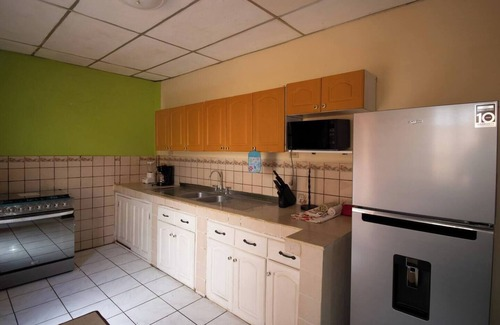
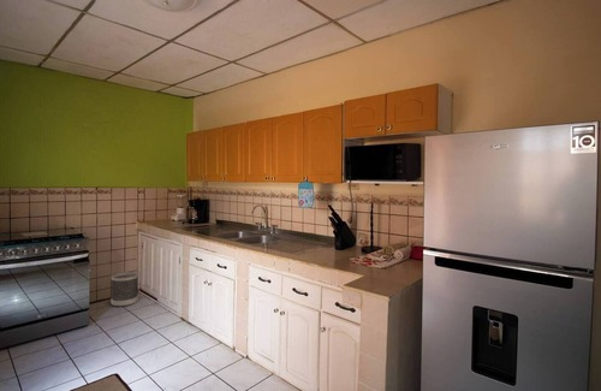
+ wastebasket [109,271,139,308]
